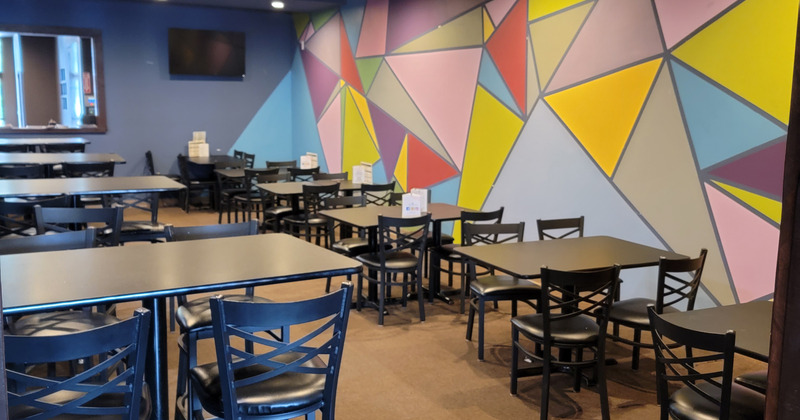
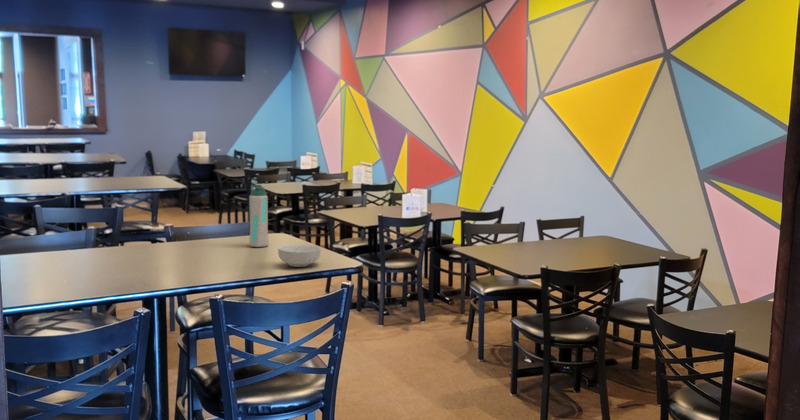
+ water bottle [248,184,270,248]
+ cereal bowl [277,243,321,268]
